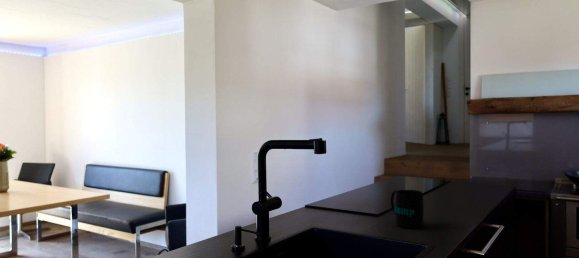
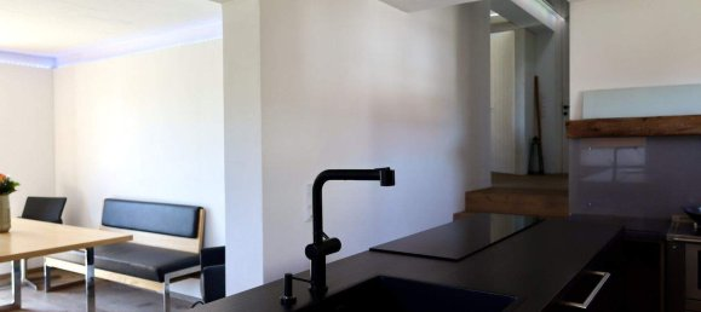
- mug [390,189,424,229]
